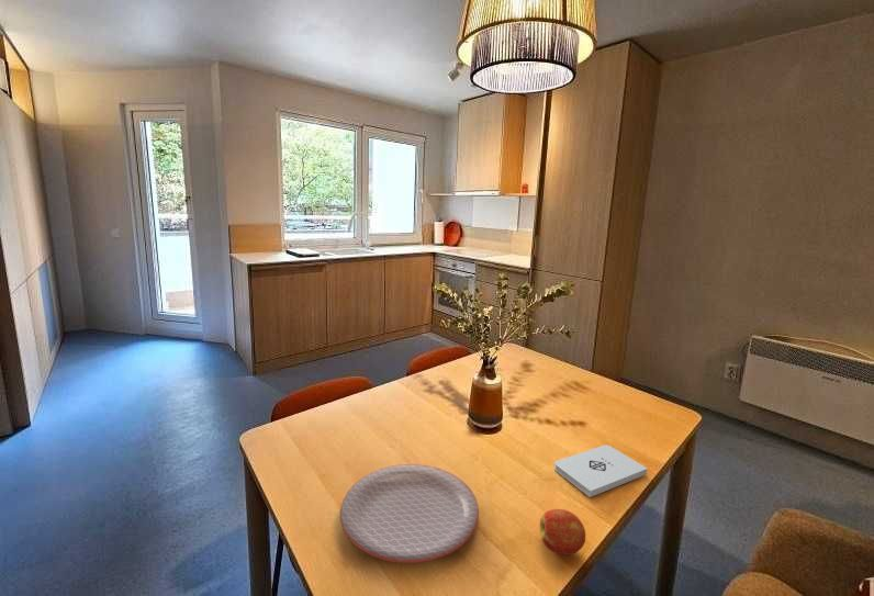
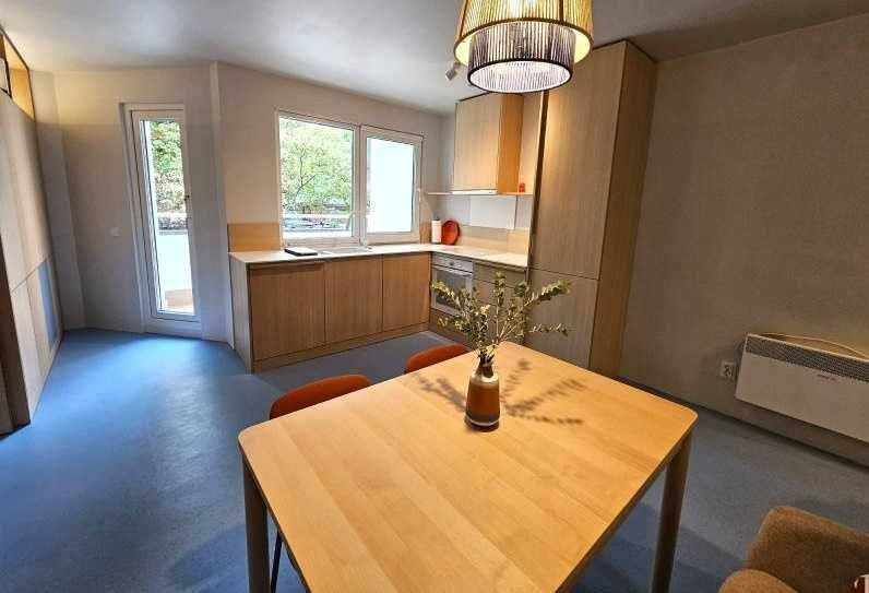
- apple [539,508,586,556]
- notepad [553,445,649,498]
- plate [339,463,480,564]
